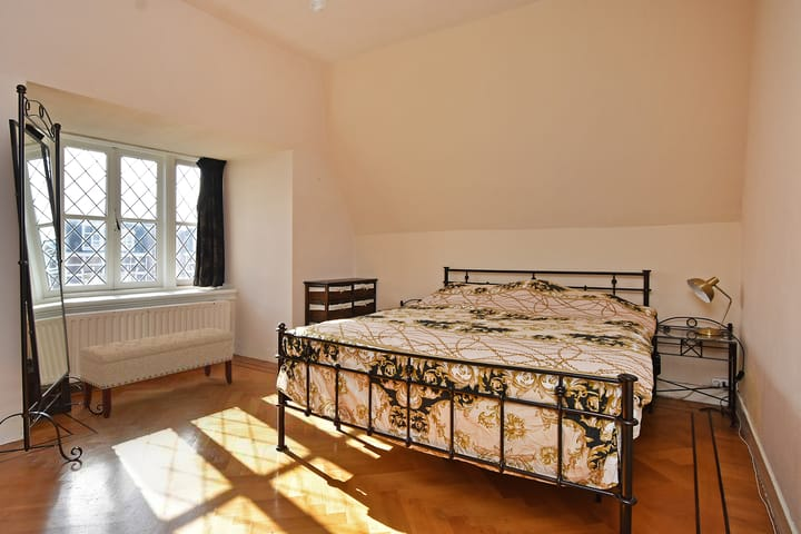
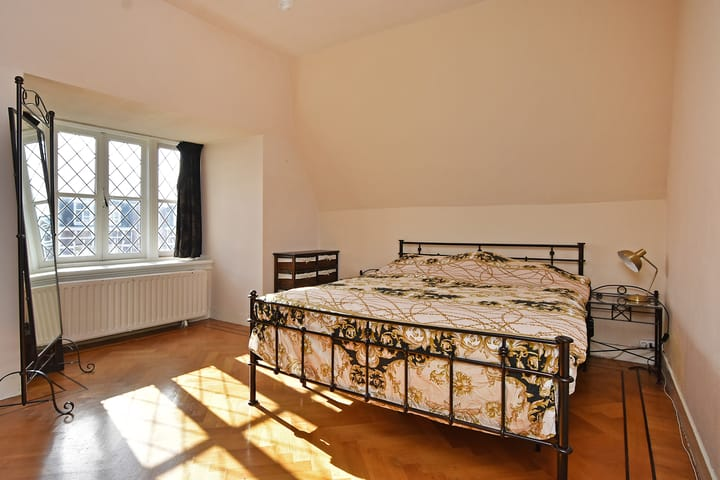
- bench [79,326,235,419]
